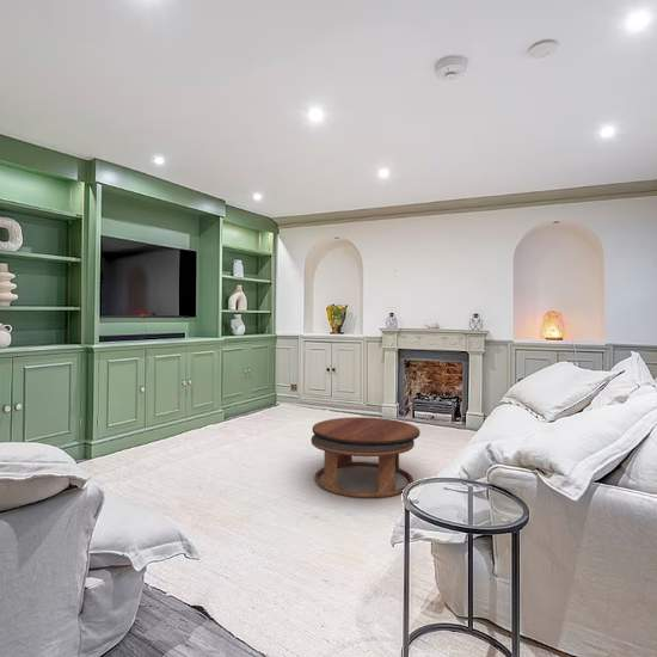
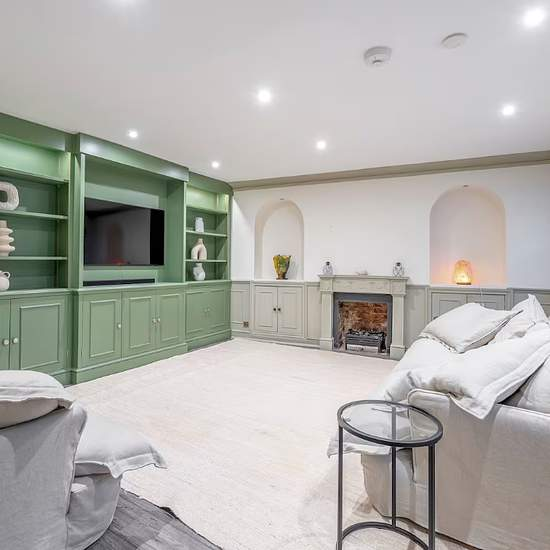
- coffee table [311,416,422,498]
